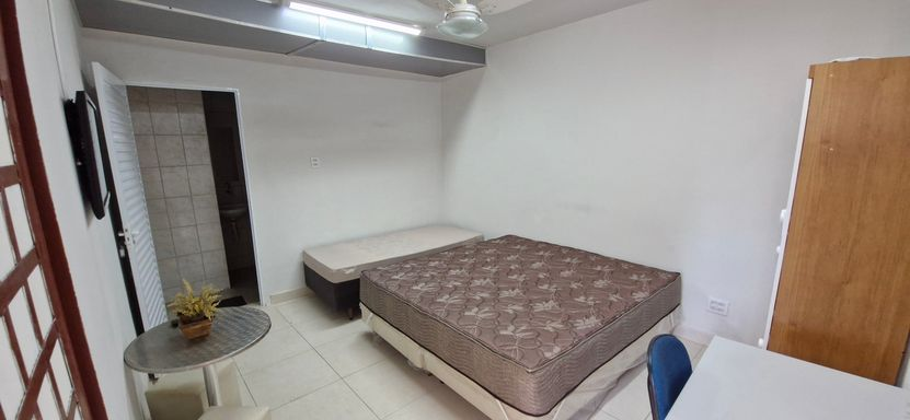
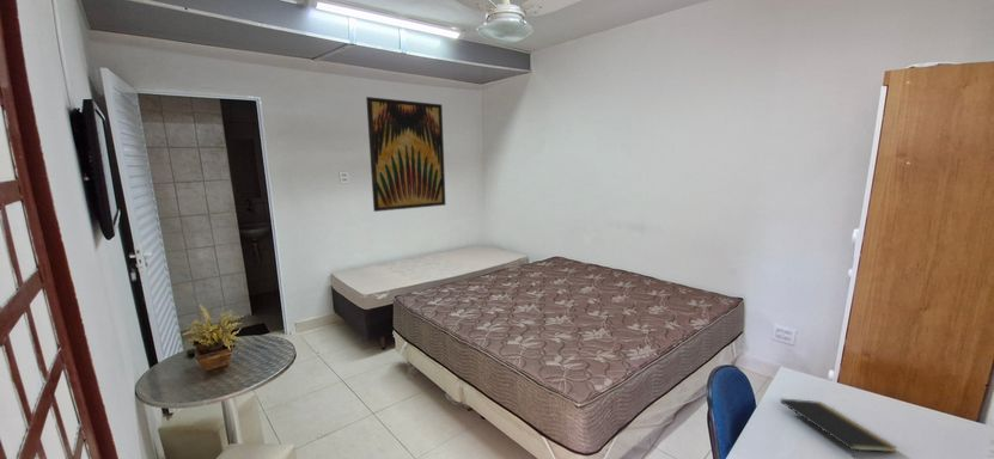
+ notepad [779,397,898,459]
+ wall art [365,96,446,213]
